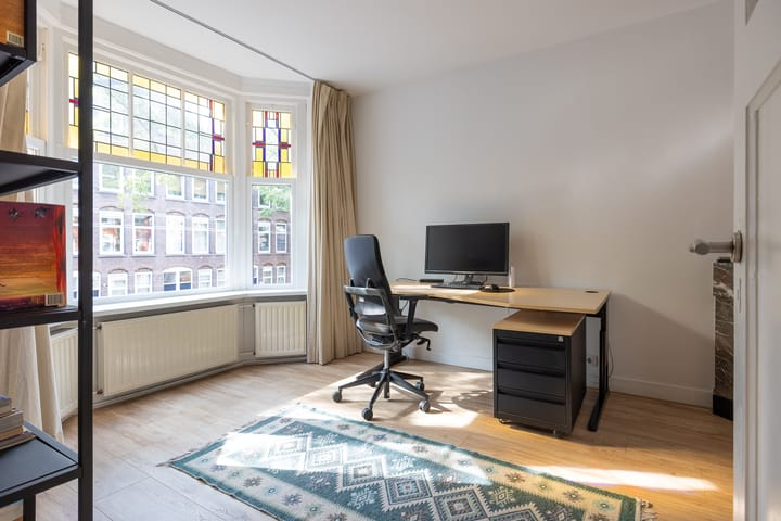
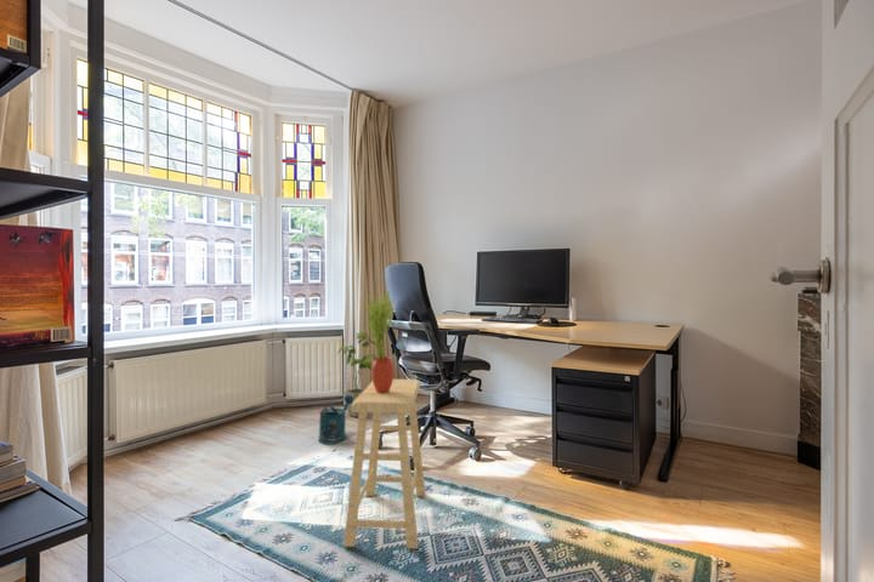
+ potted plant [363,290,397,393]
+ watering can [318,395,354,446]
+ house plant [336,331,376,418]
+ stool [342,378,427,549]
